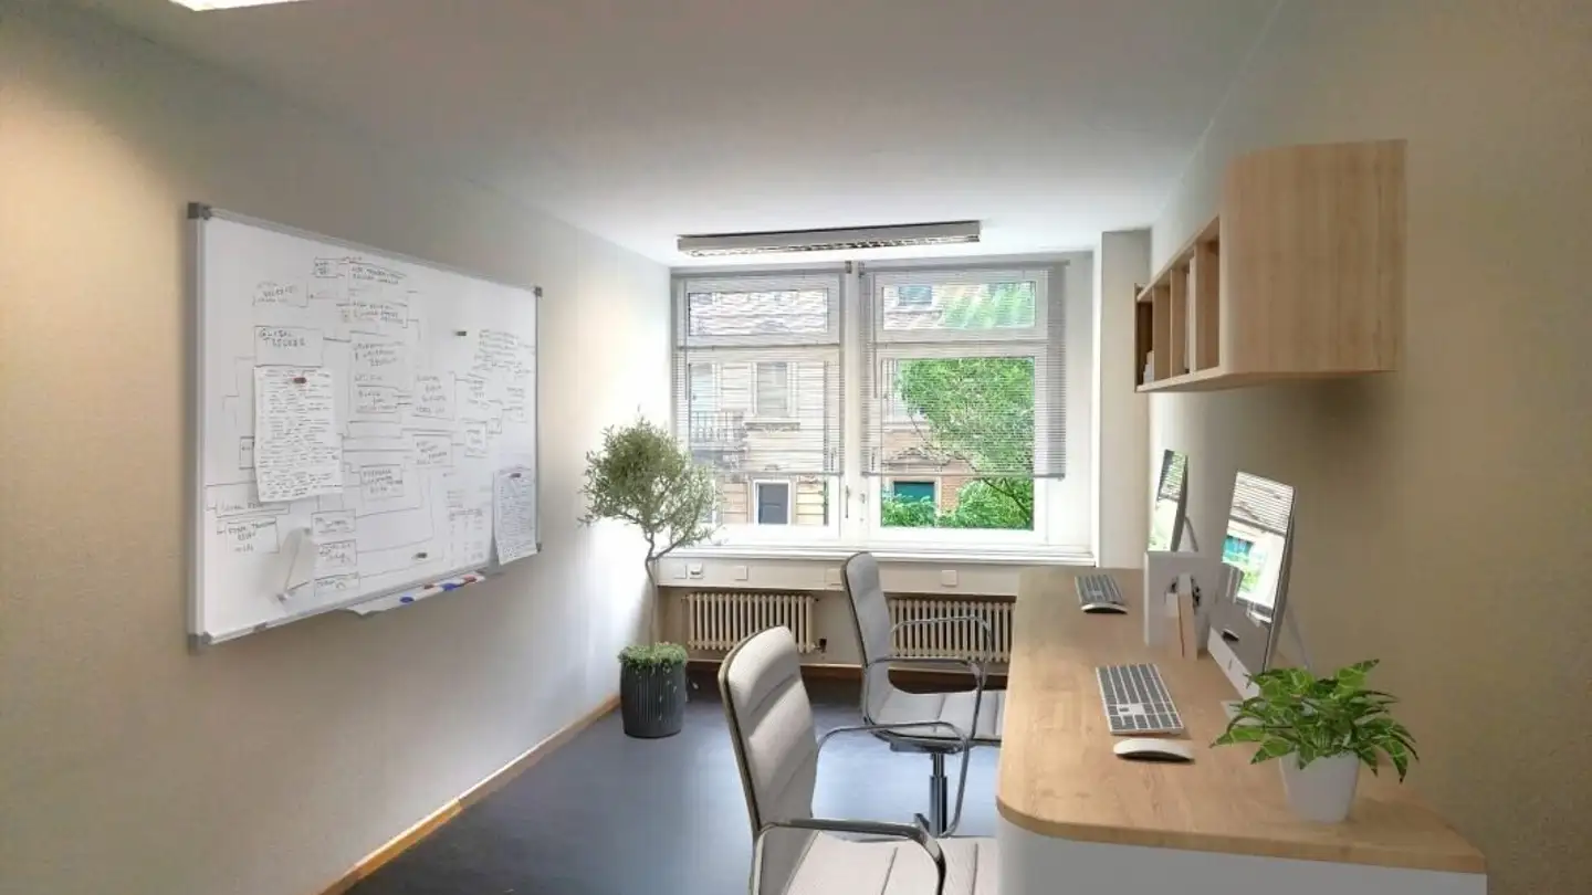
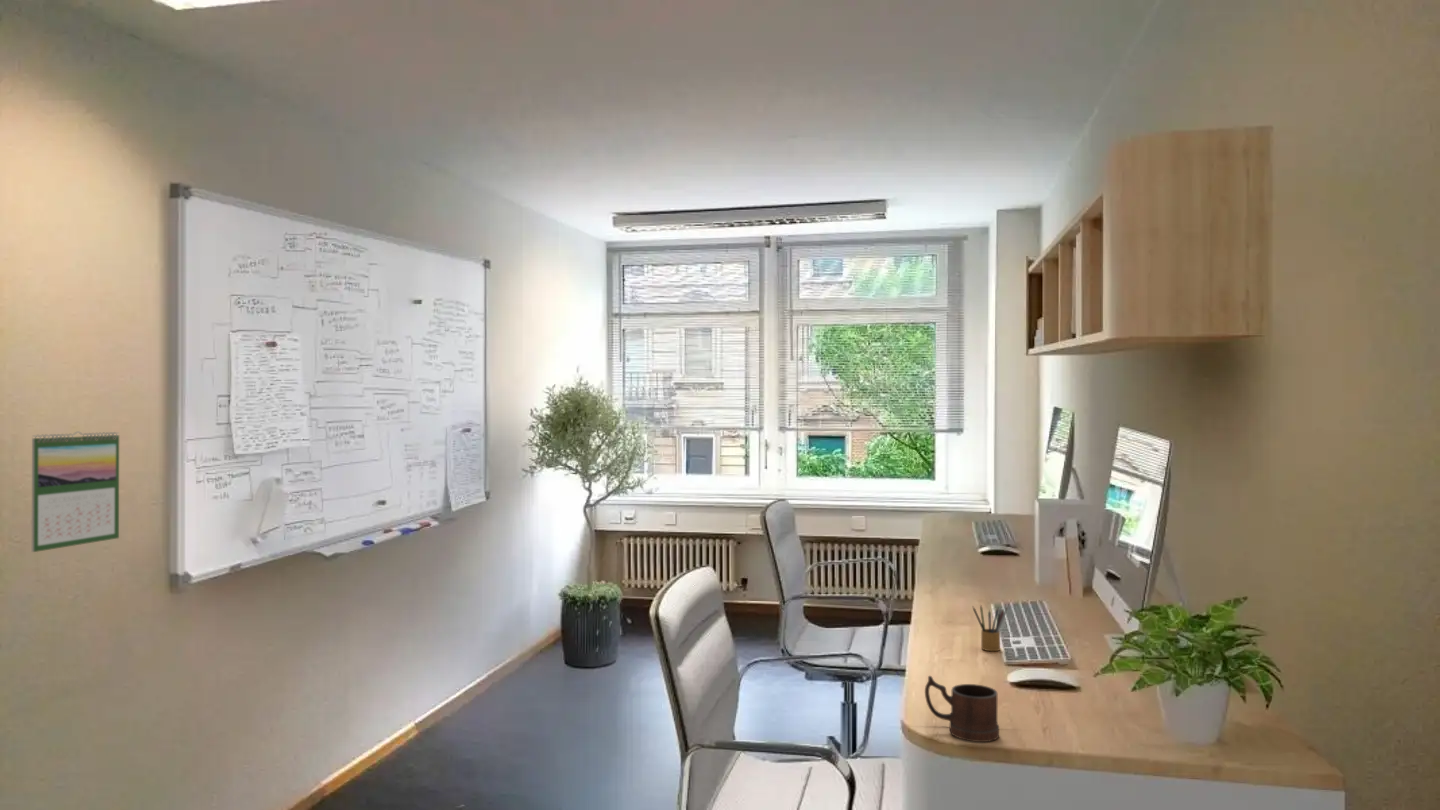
+ mug [924,675,1000,743]
+ pencil box [972,604,1009,652]
+ calendar [31,430,120,553]
